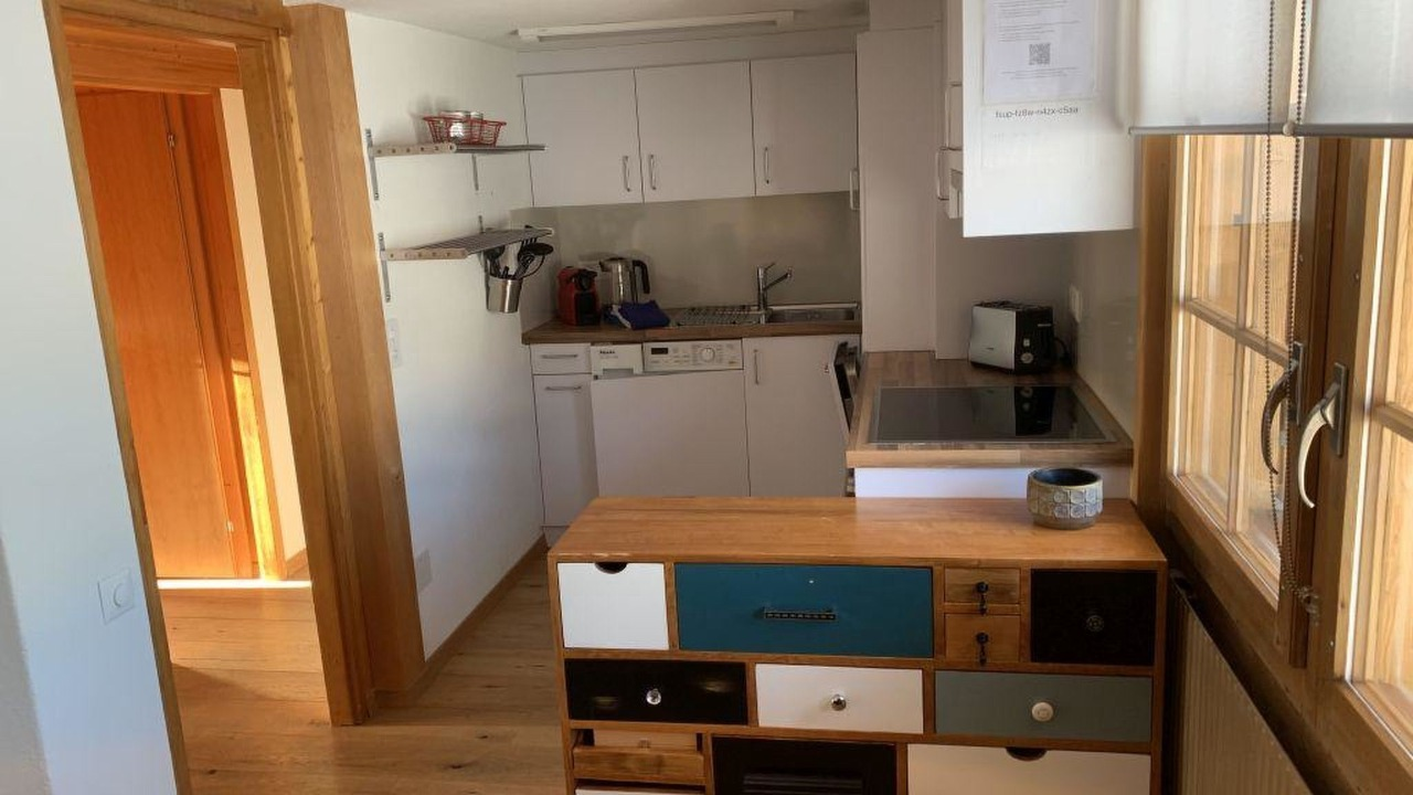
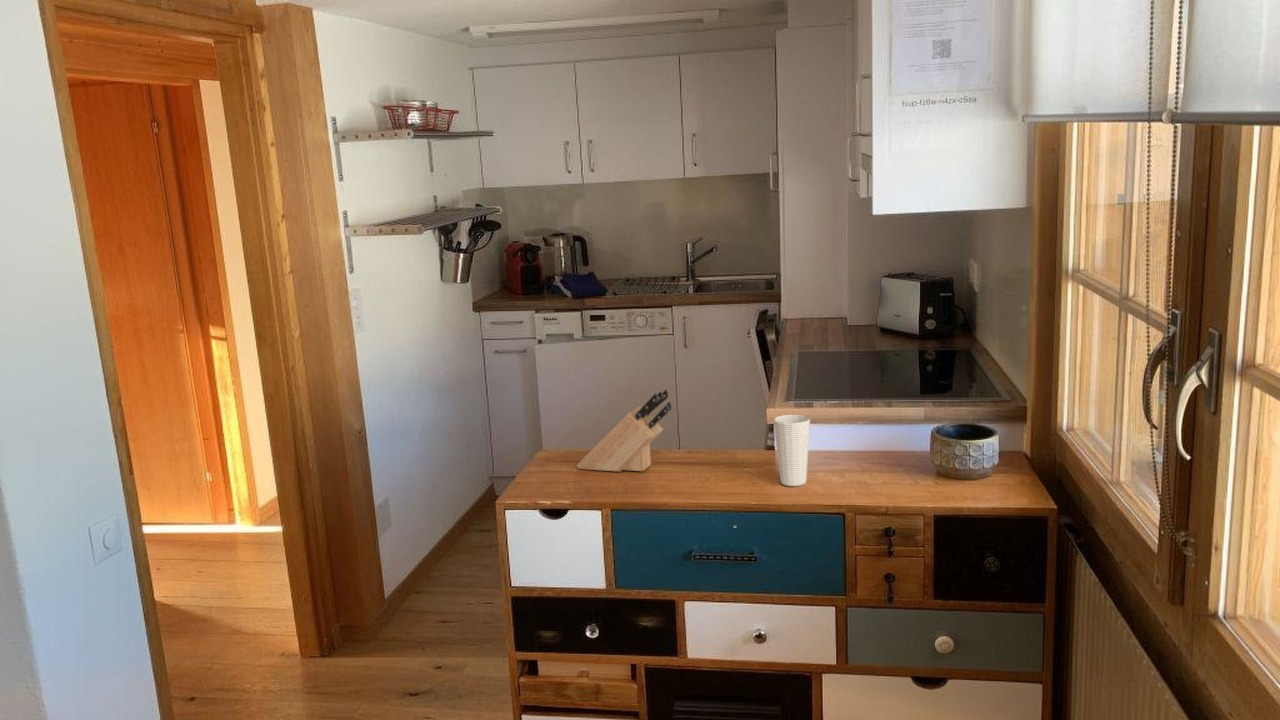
+ cup [772,414,811,487]
+ knife block [575,388,673,473]
